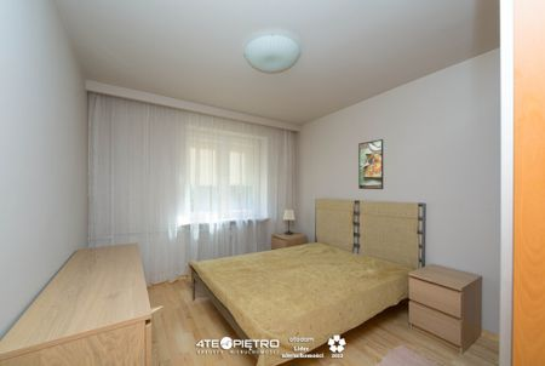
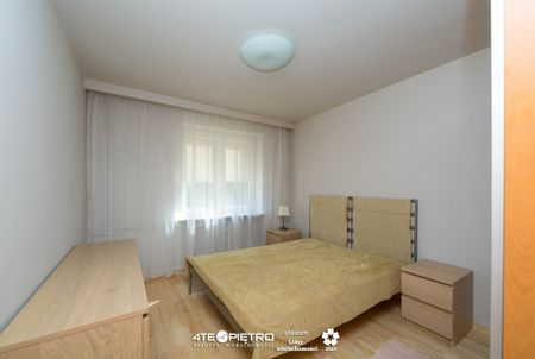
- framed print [357,138,384,190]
